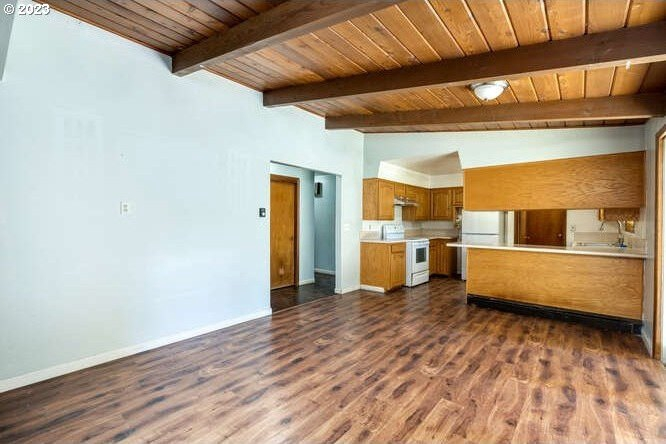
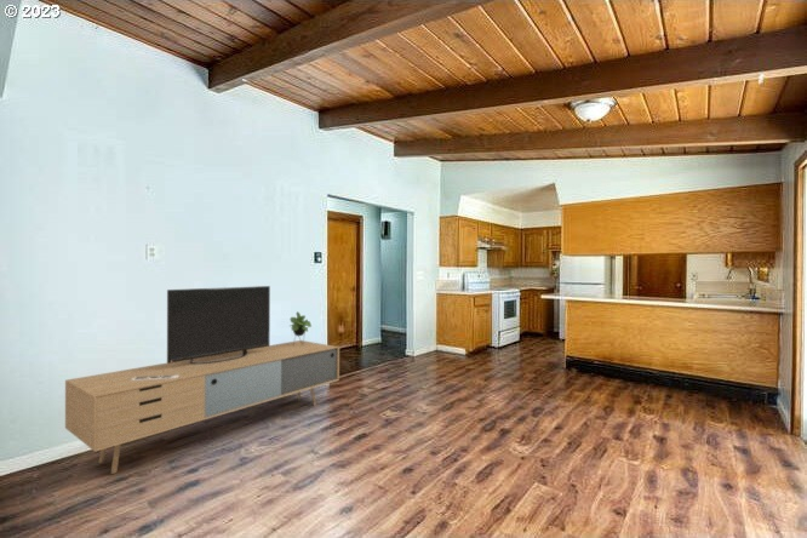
+ media console [64,285,340,475]
